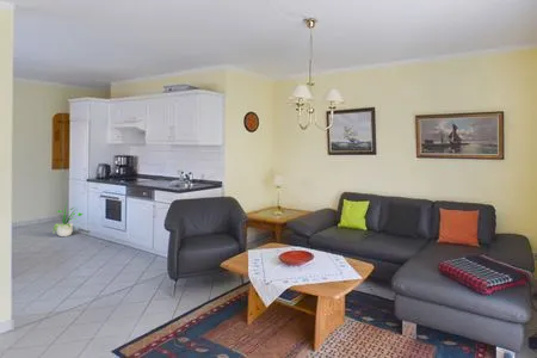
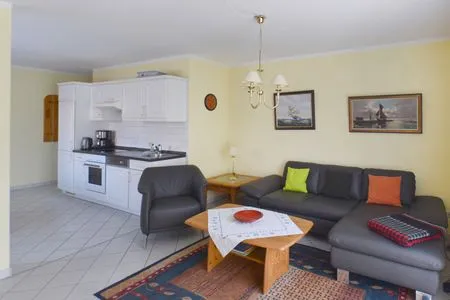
- potted plant [53,199,84,237]
